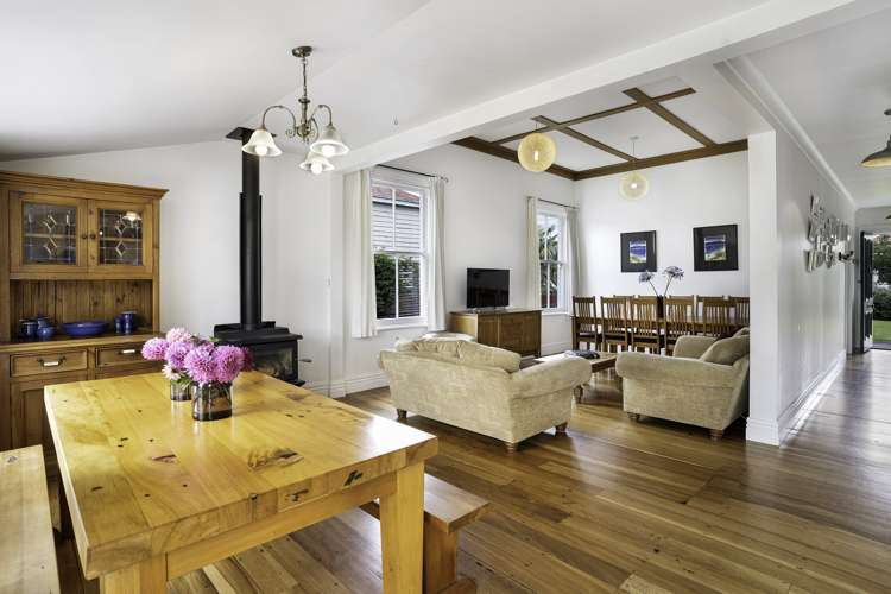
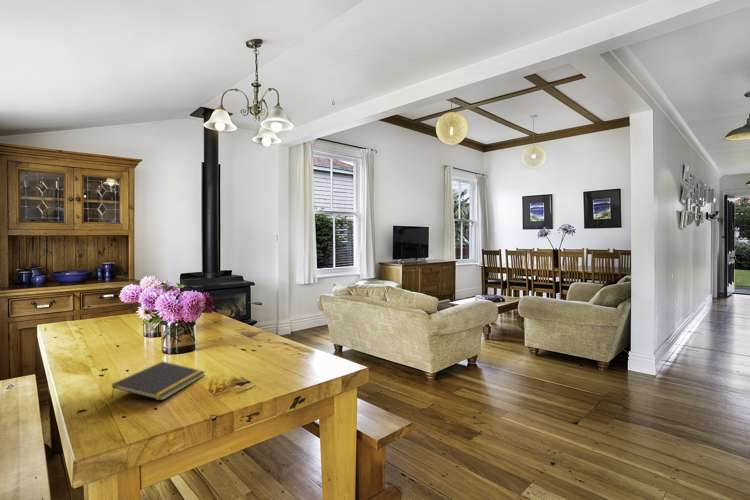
+ notepad [110,360,206,402]
